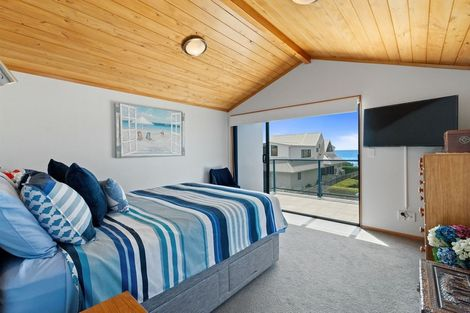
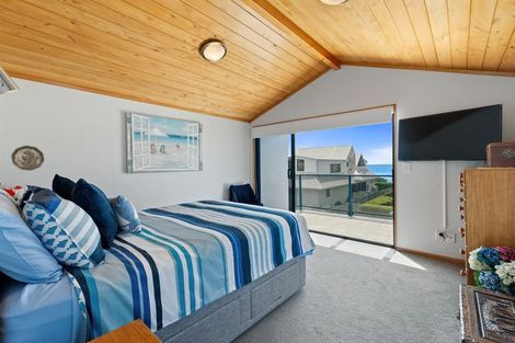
+ decorative plate [10,145,45,171]
